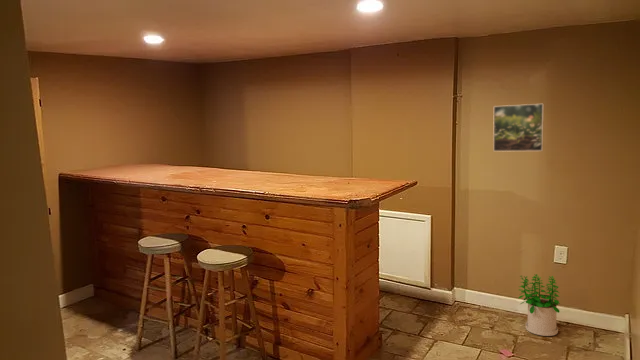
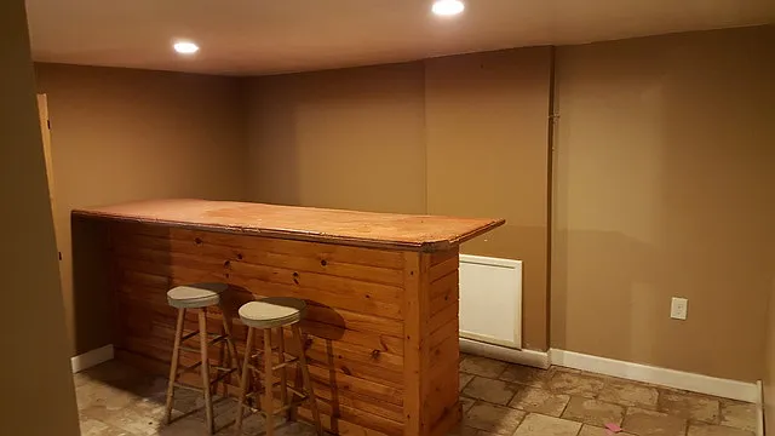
- potted plant [518,273,561,337]
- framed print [492,103,545,152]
